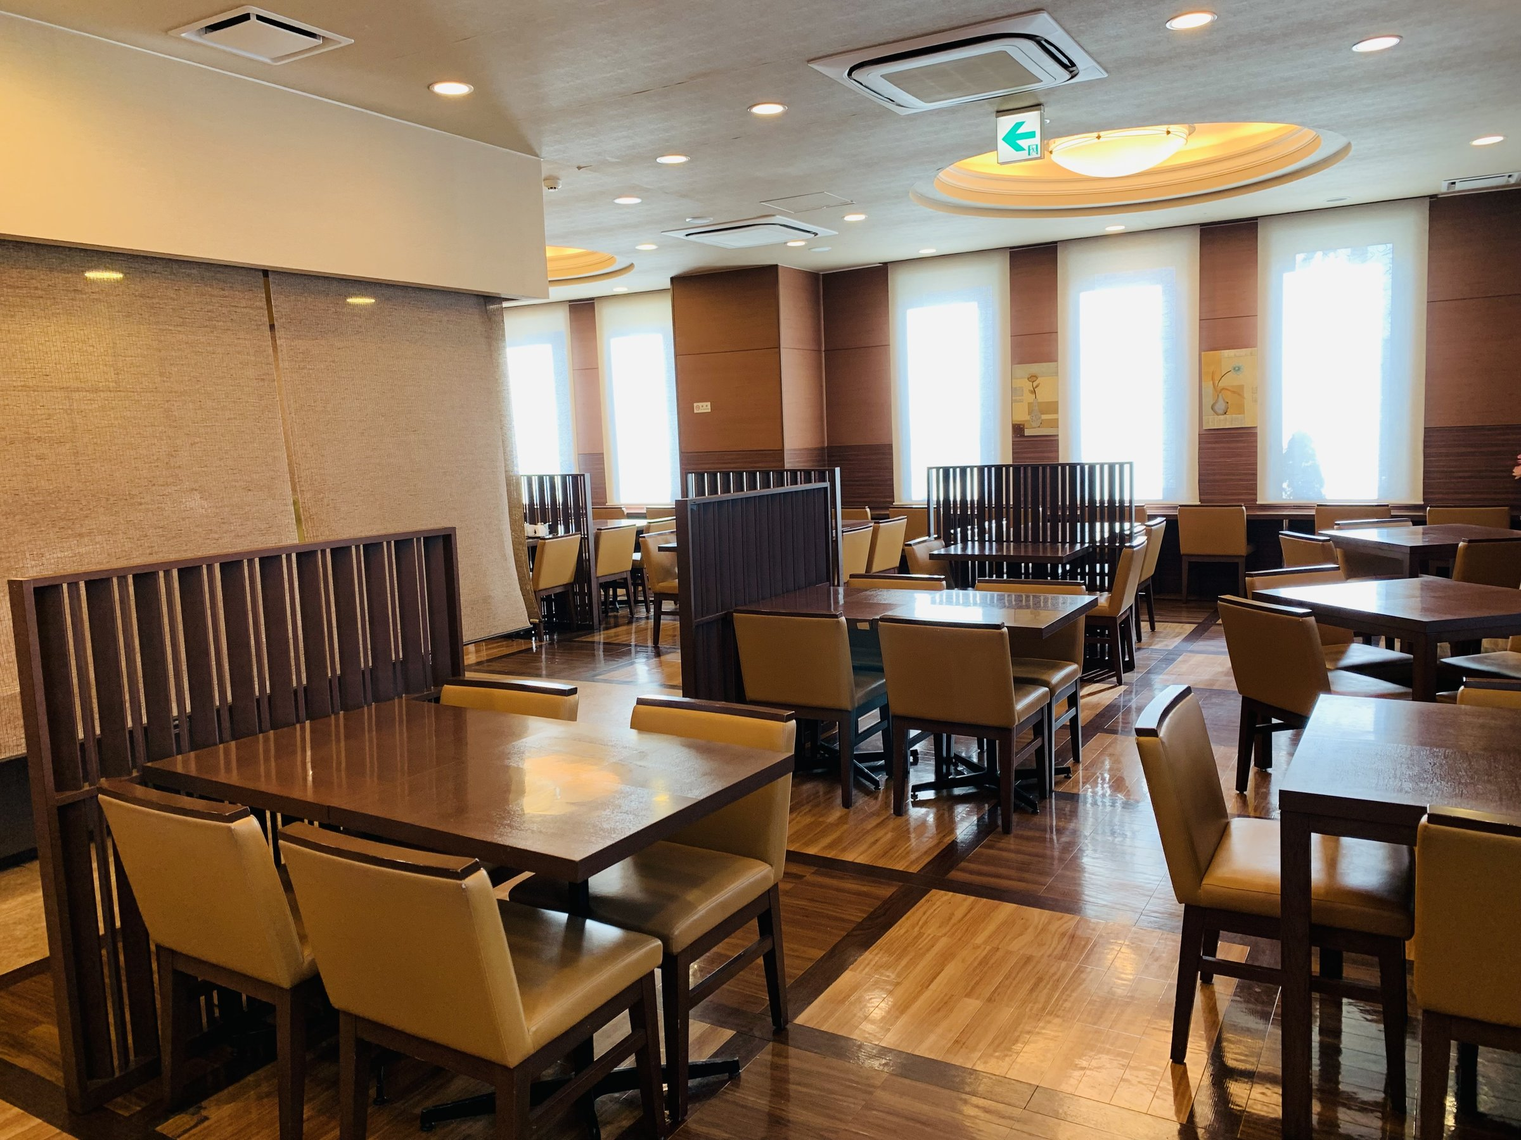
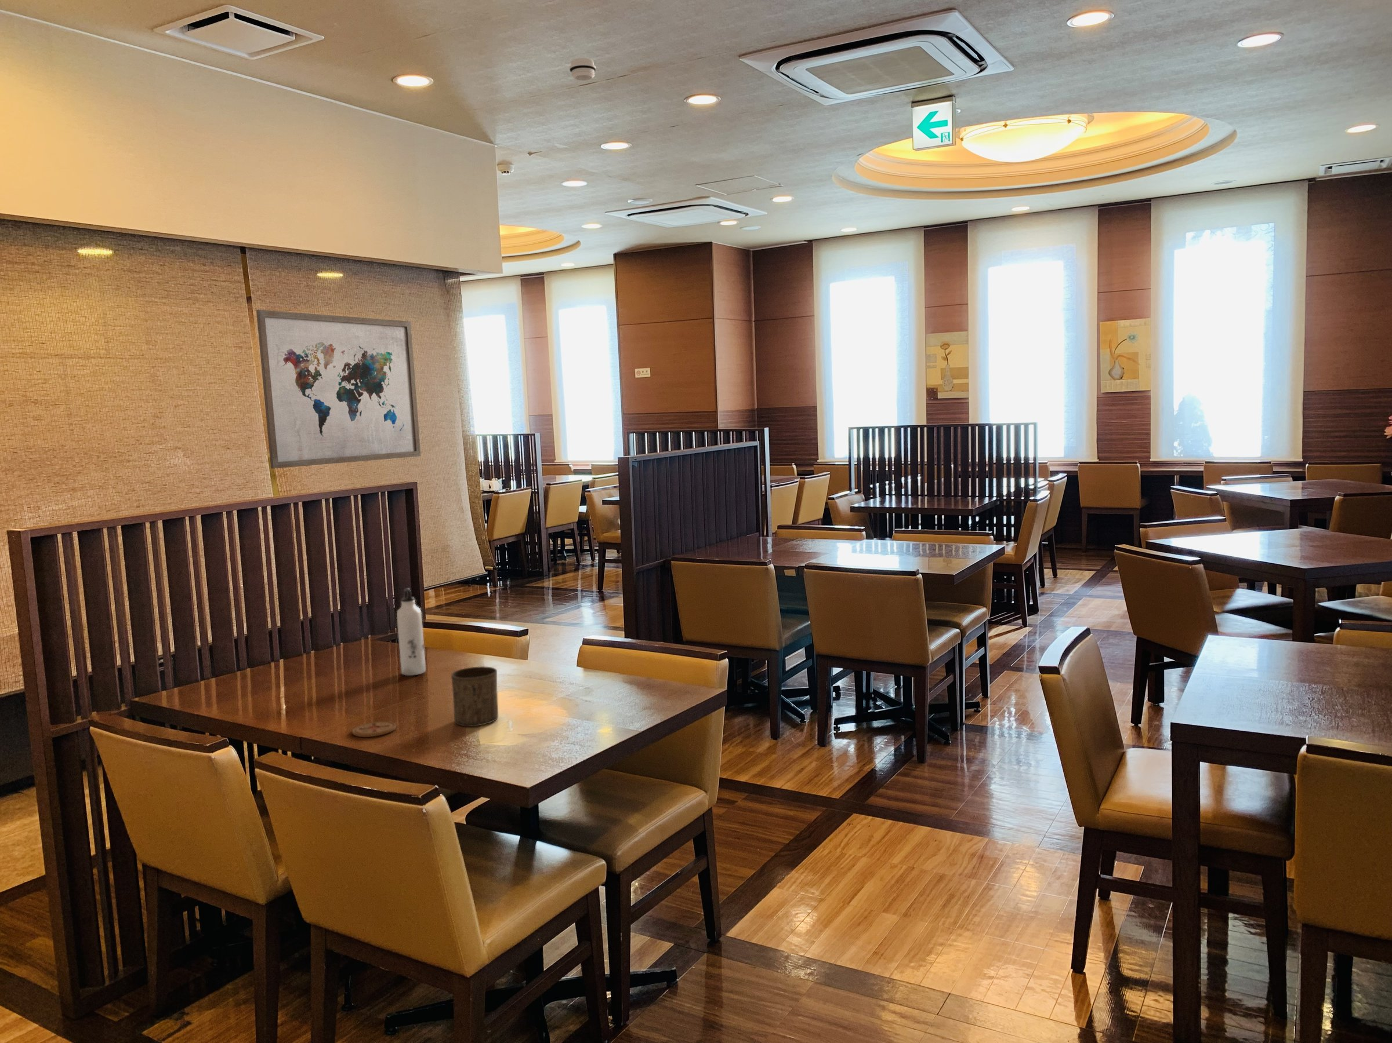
+ smoke detector [569,57,596,82]
+ water bottle [396,587,426,676]
+ wall art [255,309,422,469]
+ cup [450,666,499,726]
+ coaster [352,721,397,737]
